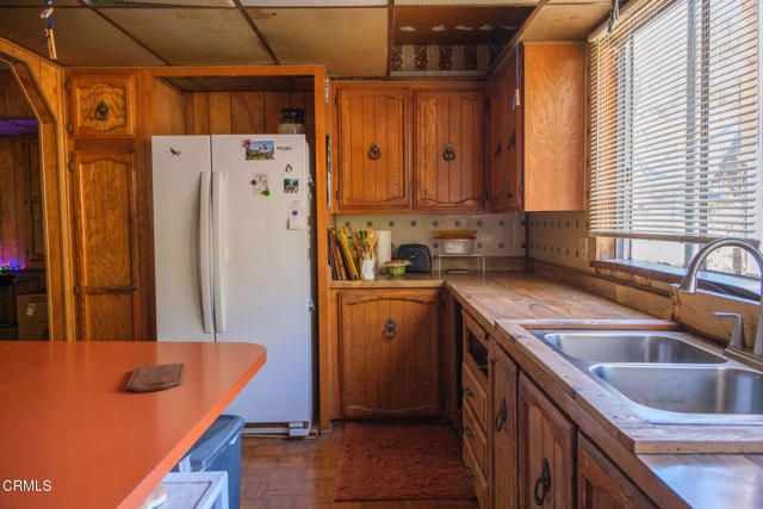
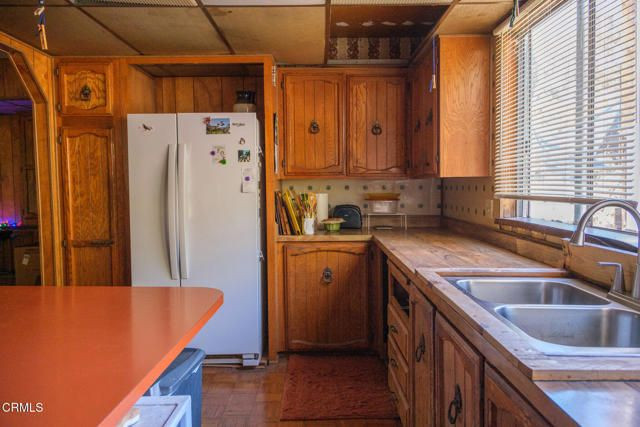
- cutting board [124,362,186,392]
